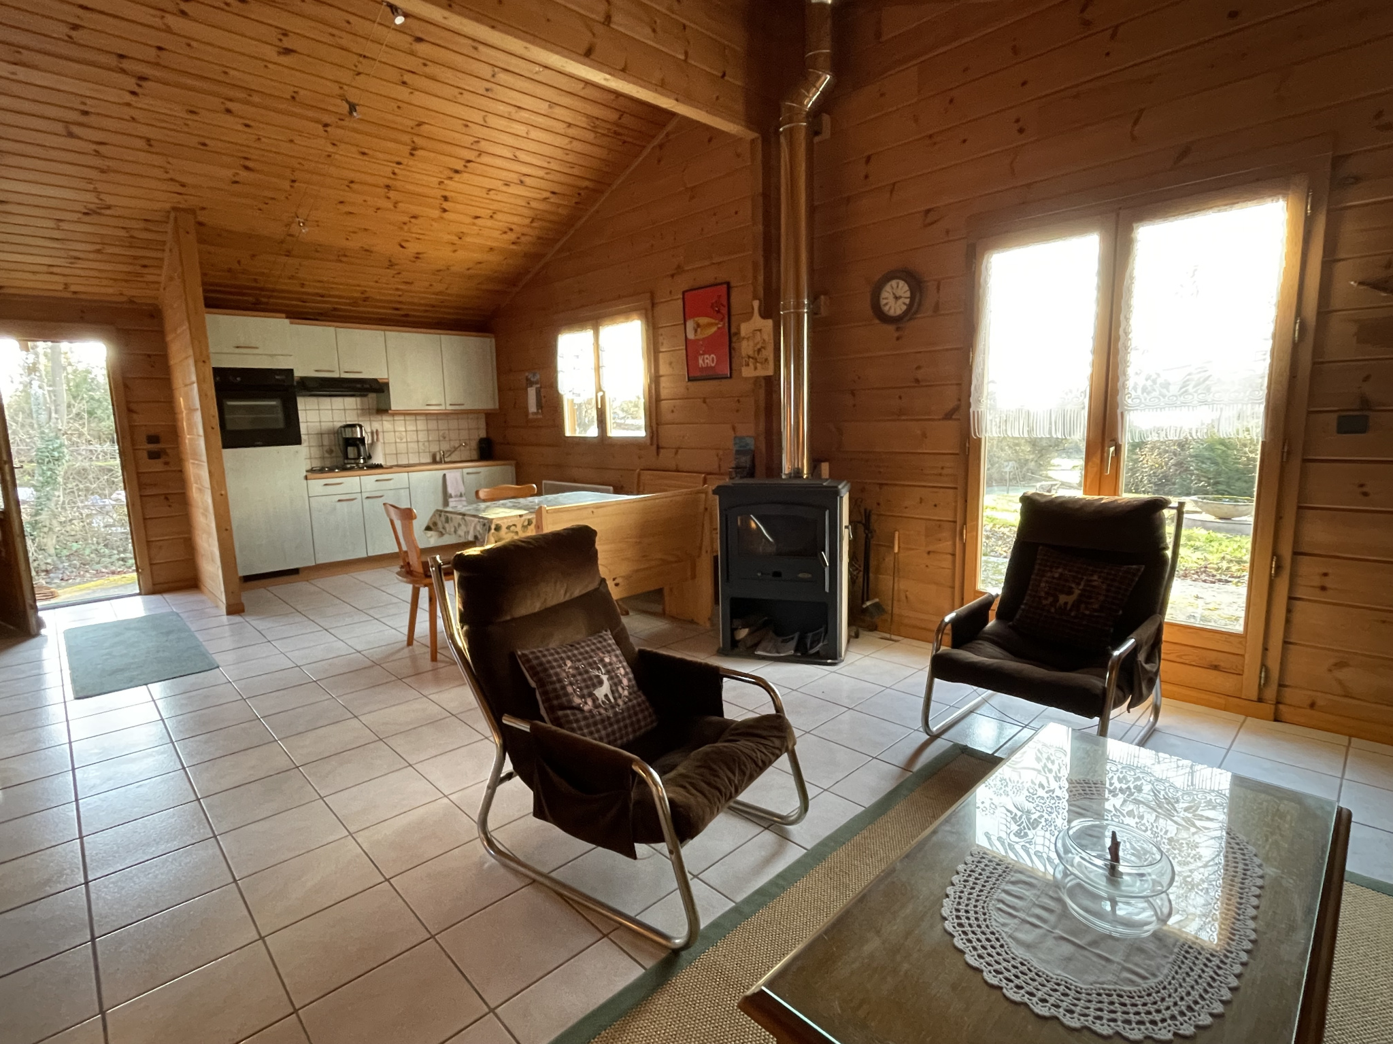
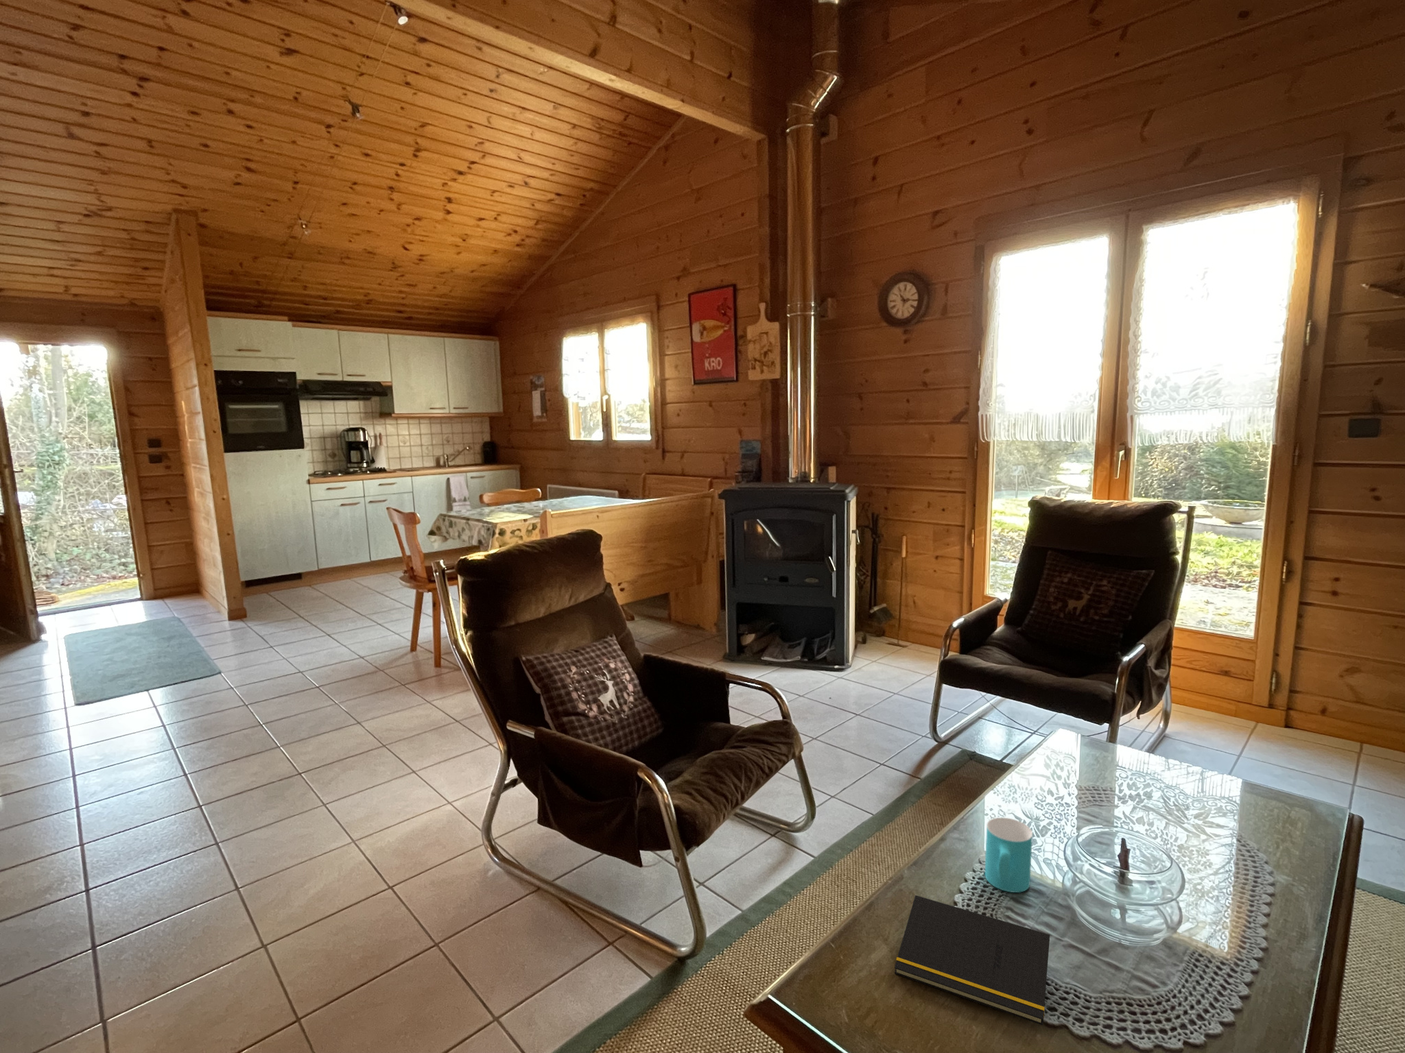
+ notepad [894,895,1050,1026]
+ cup [985,817,1033,894]
